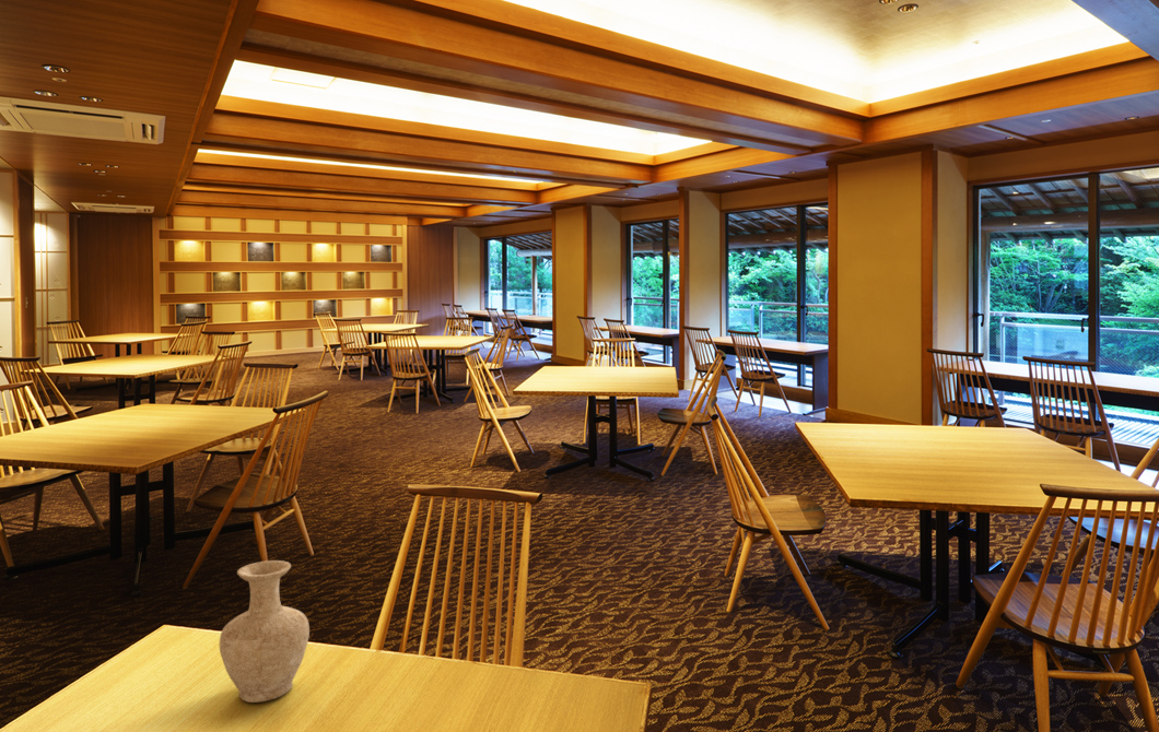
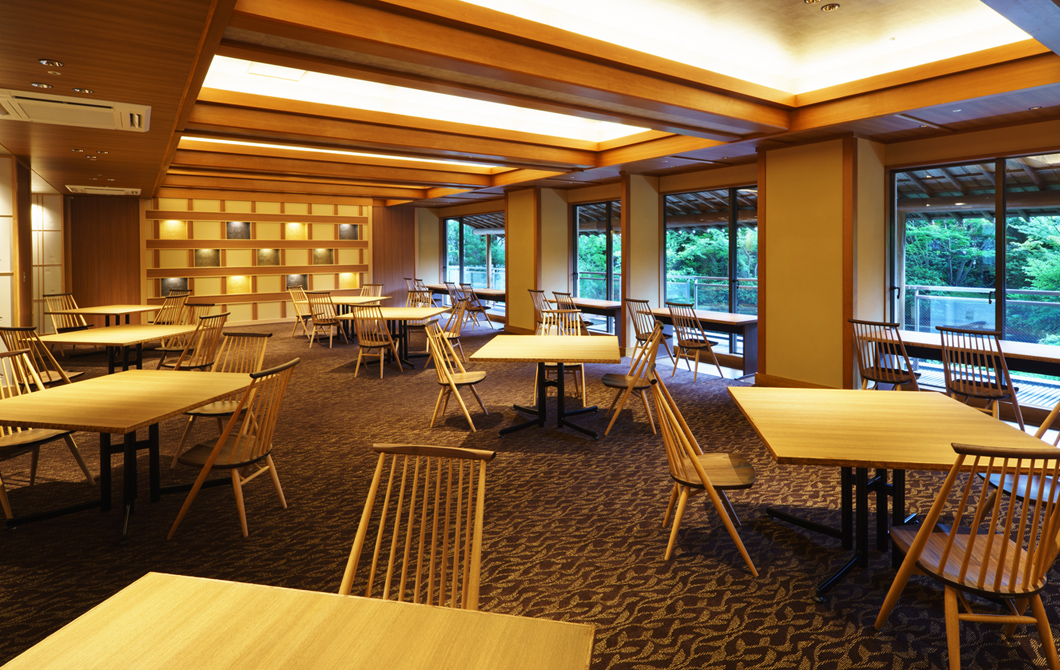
- vase [219,559,311,704]
